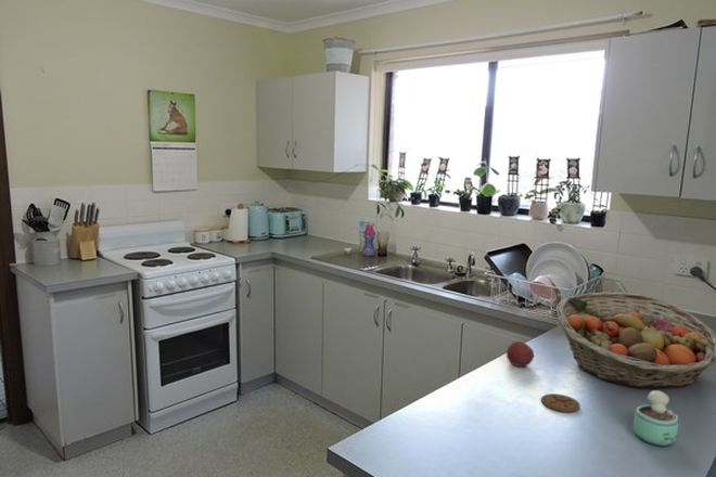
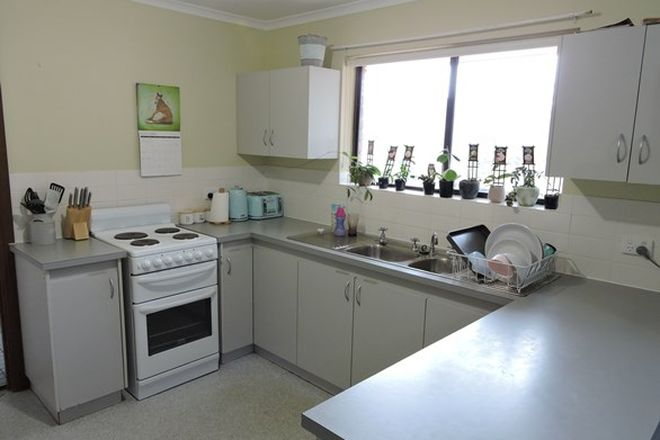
- chocolate milk [632,390,679,448]
- coaster [540,392,581,413]
- fruit basket [555,291,716,389]
- apple [506,340,535,368]
